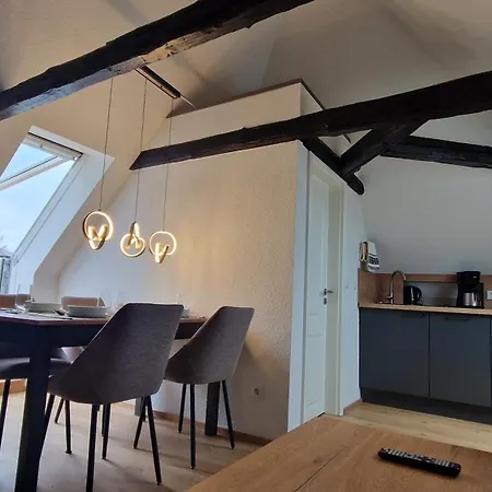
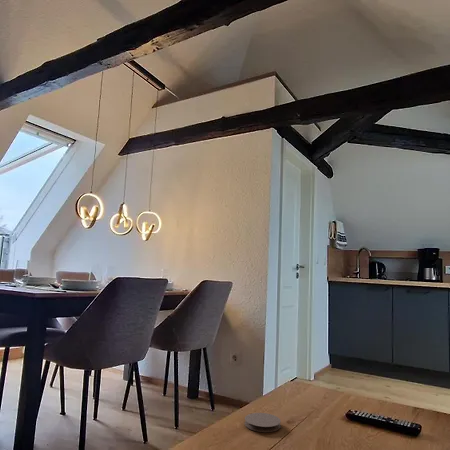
+ coaster [244,412,282,433]
